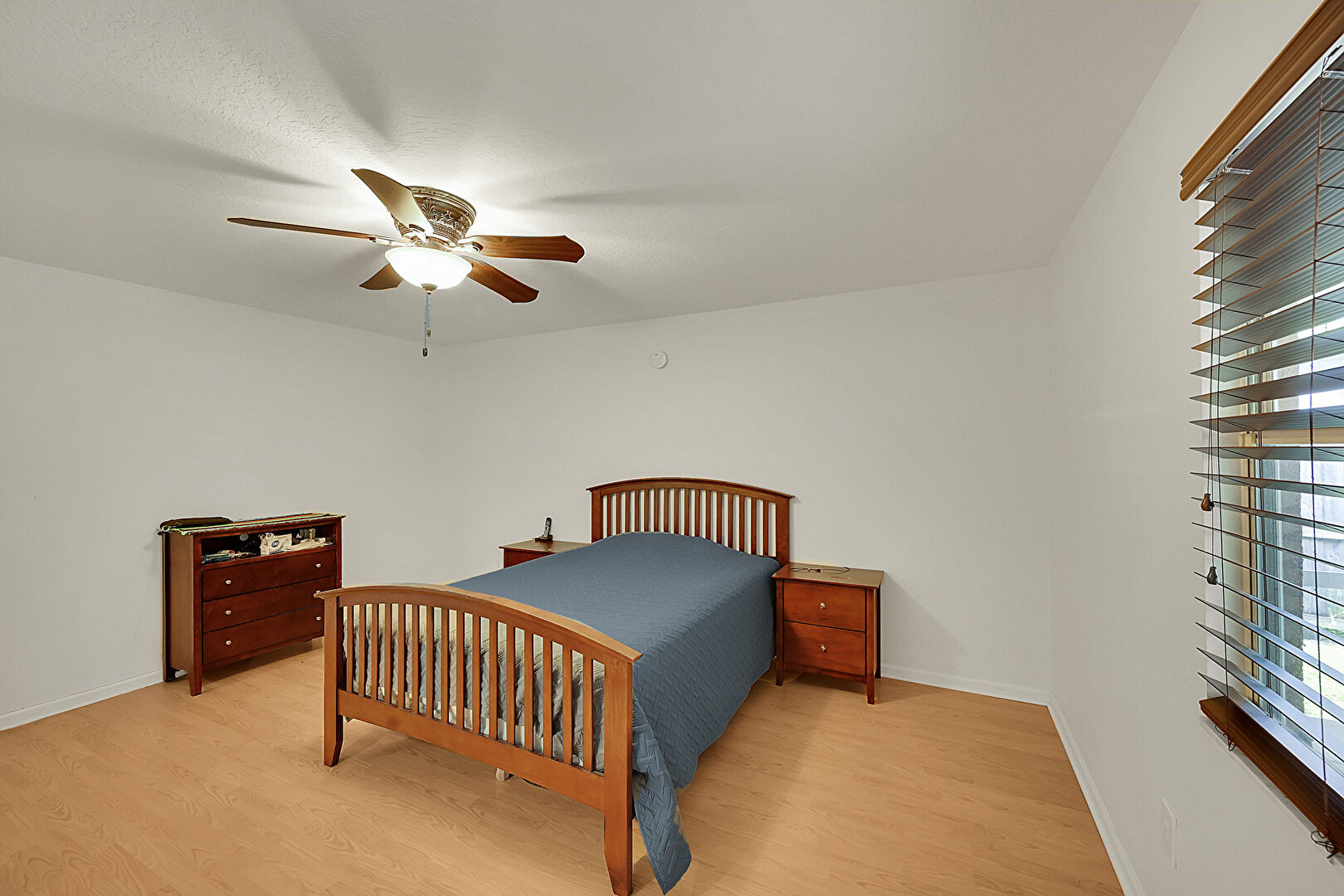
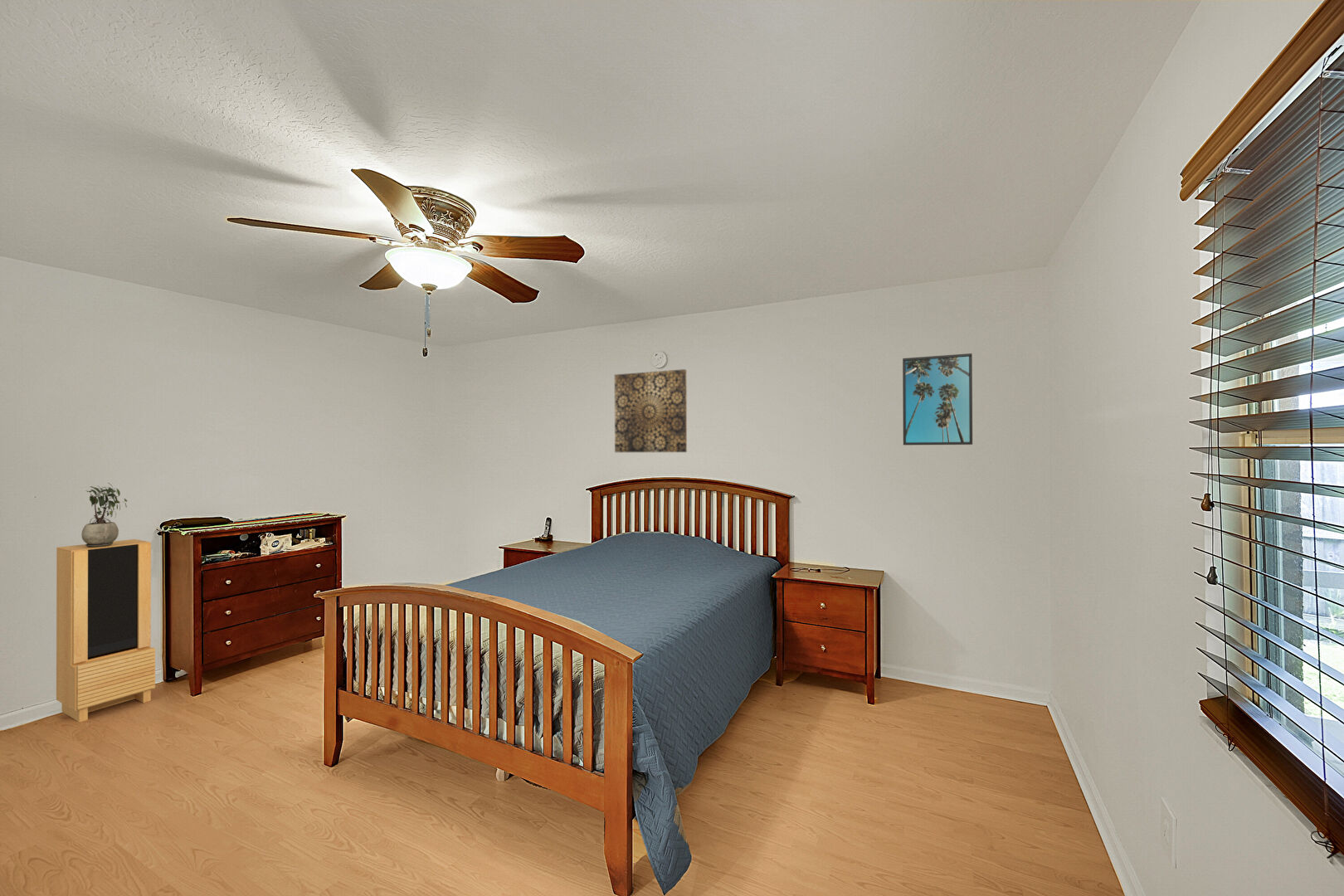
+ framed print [902,353,973,446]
+ storage cabinet [56,538,156,723]
+ wall art [614,368,688,453]
+ potted plant [81,482,128,548]
